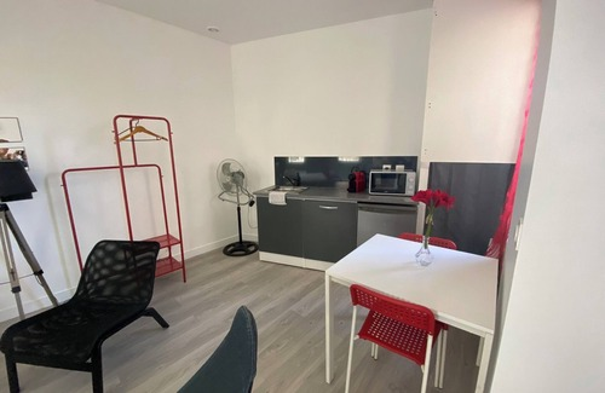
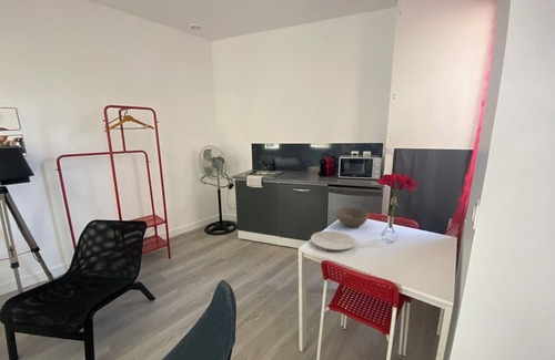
+ bowl [334,206,370,227]
+ plate [310,230,356,251]
